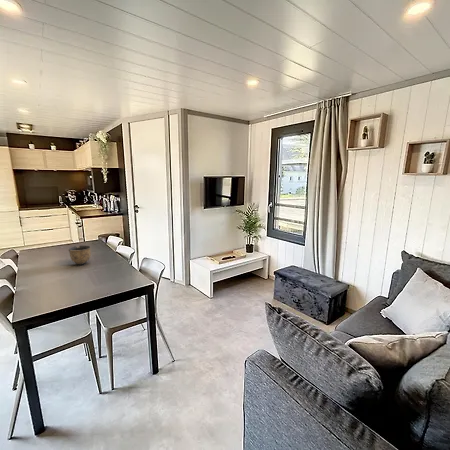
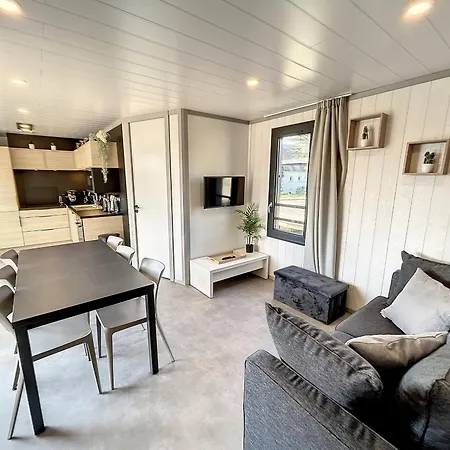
- bowl [67,244,92,265]
